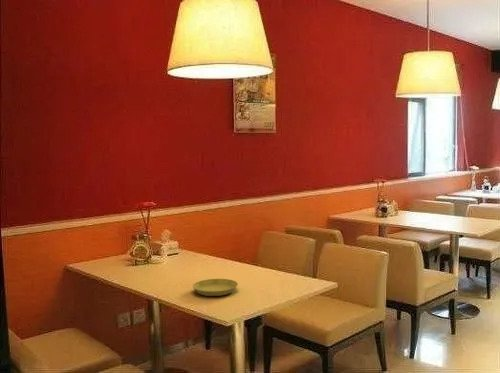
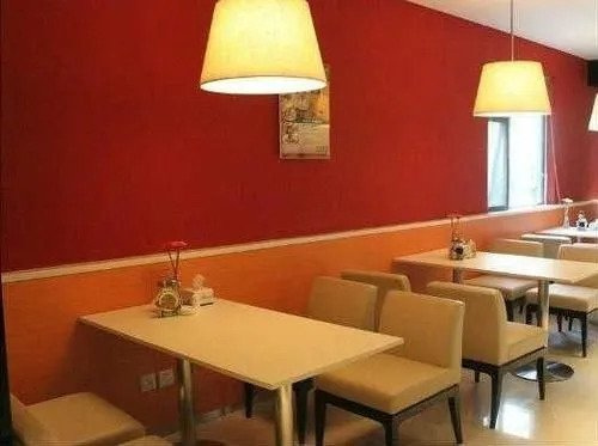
- saucer [192,278,239,297]
